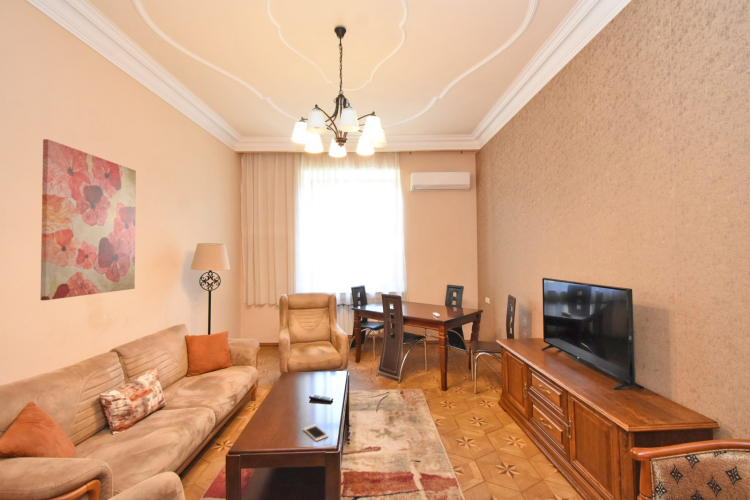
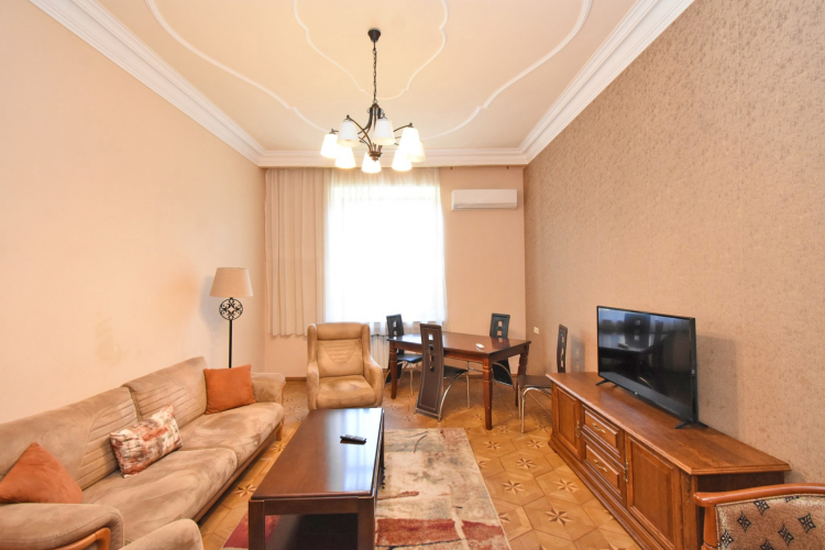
- cell phone [302,424,329,442]
- wall art [40,138,137,301]
